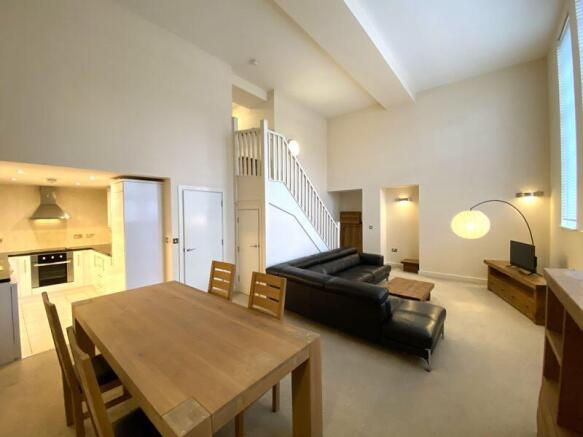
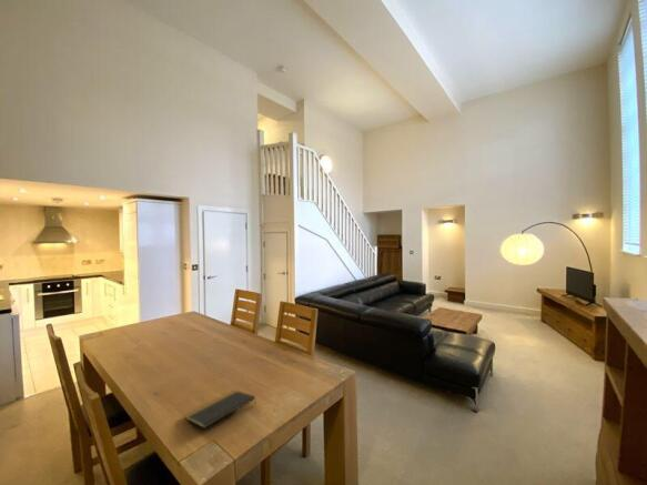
+ notepad [184,390,257,430]
